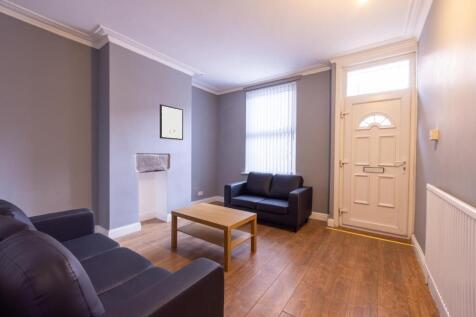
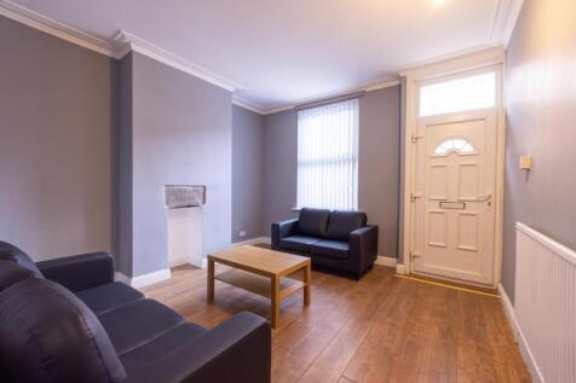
- wall art [159,103,184,141]
